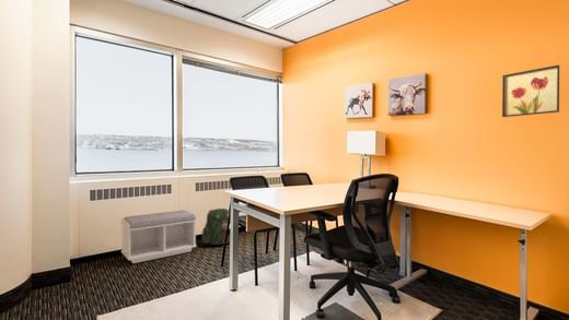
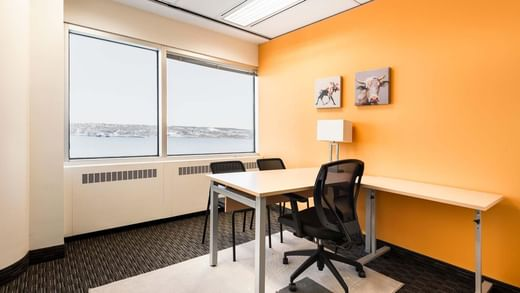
- wall art [501,64,560,118]
- backpack [200,208,230,246]
- bench [120,210,198,264]
